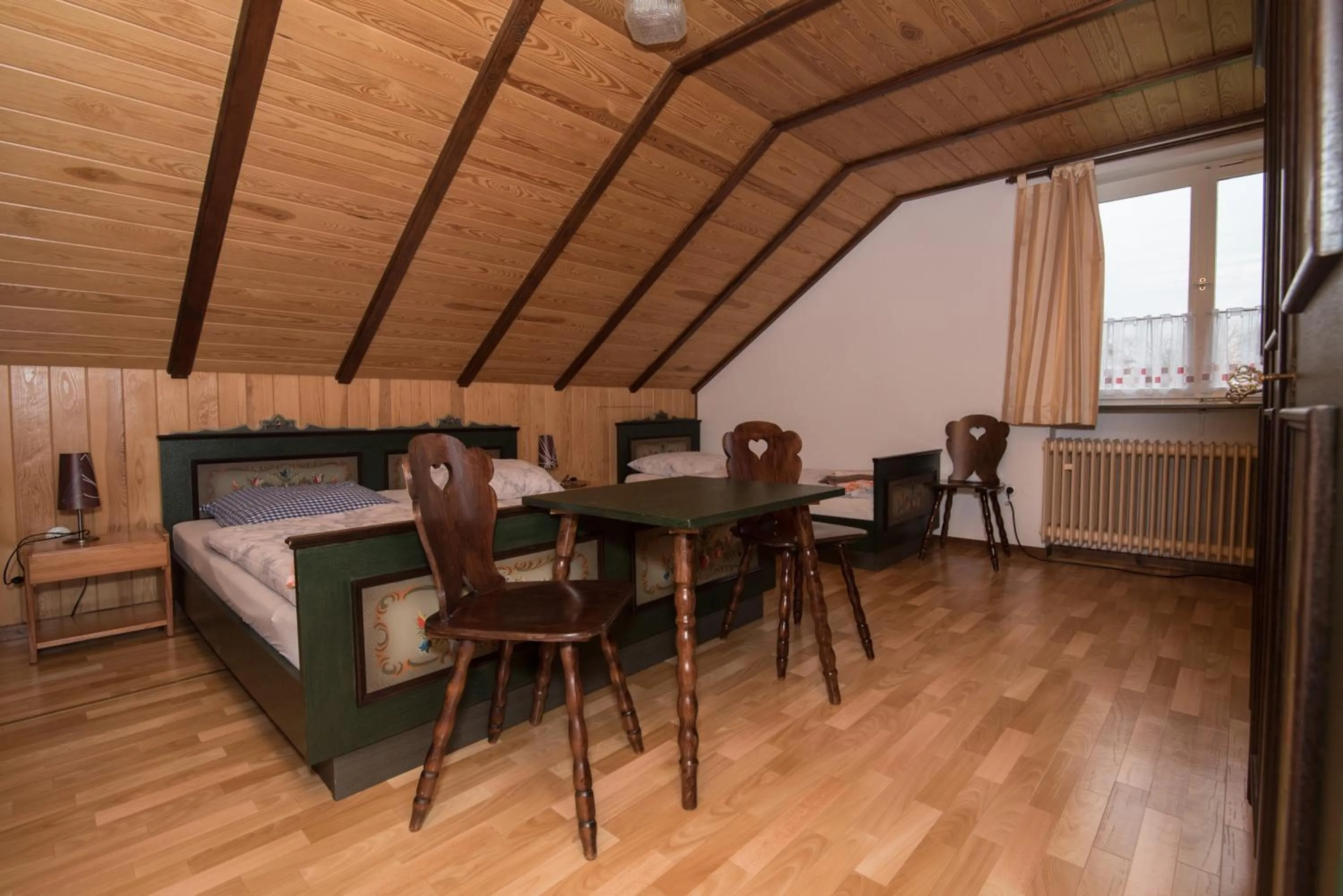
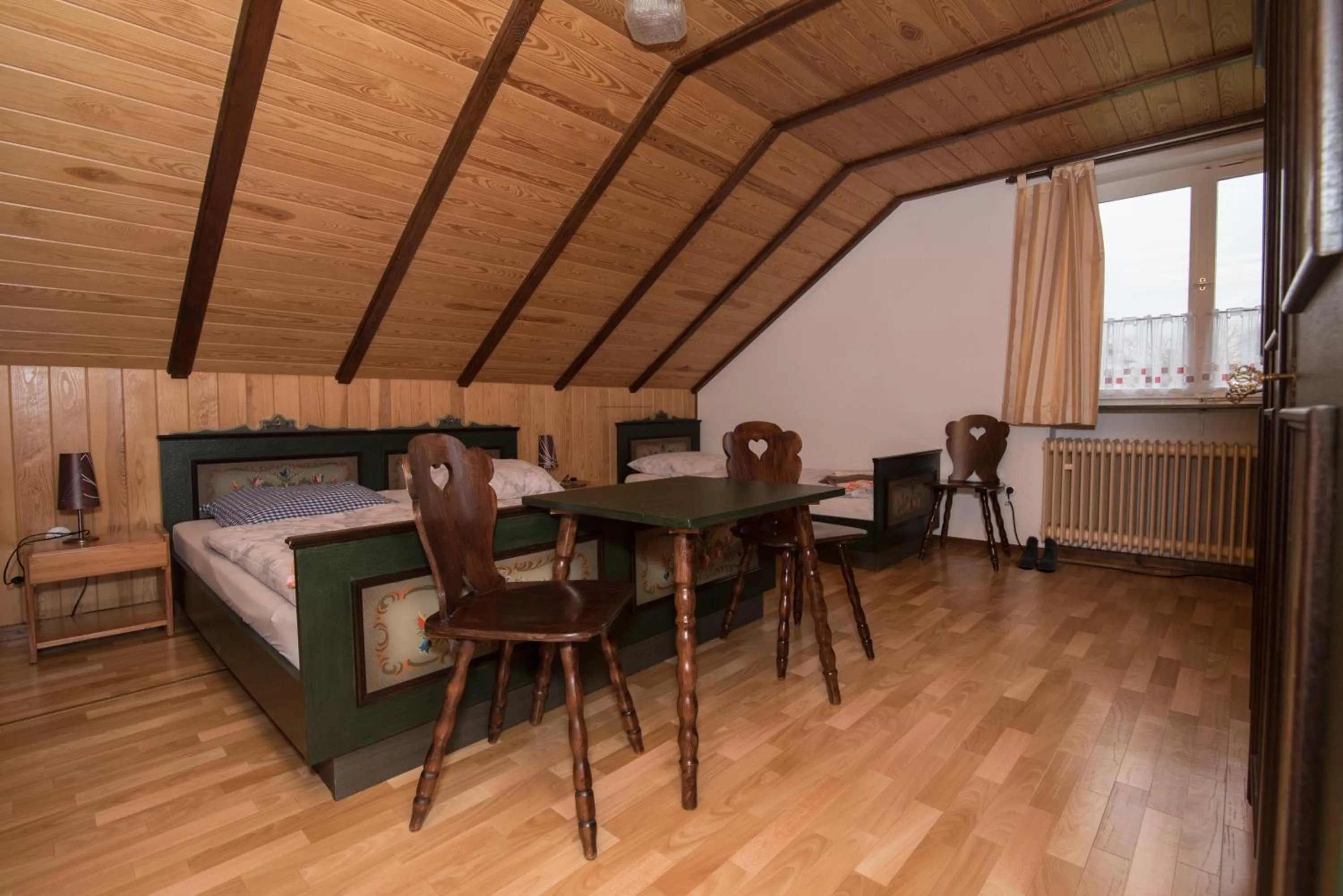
+ boots [1018,535,1059,571]
